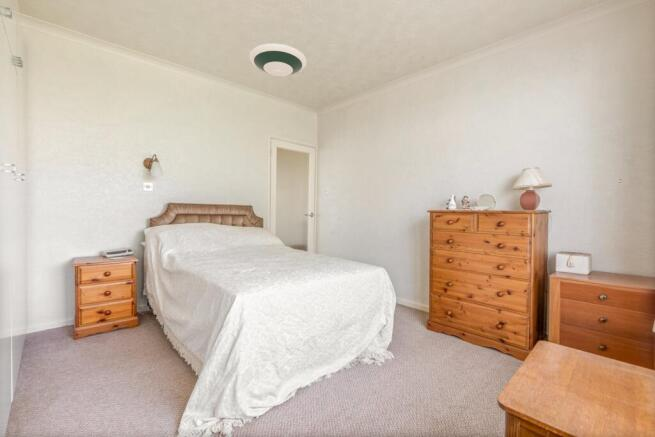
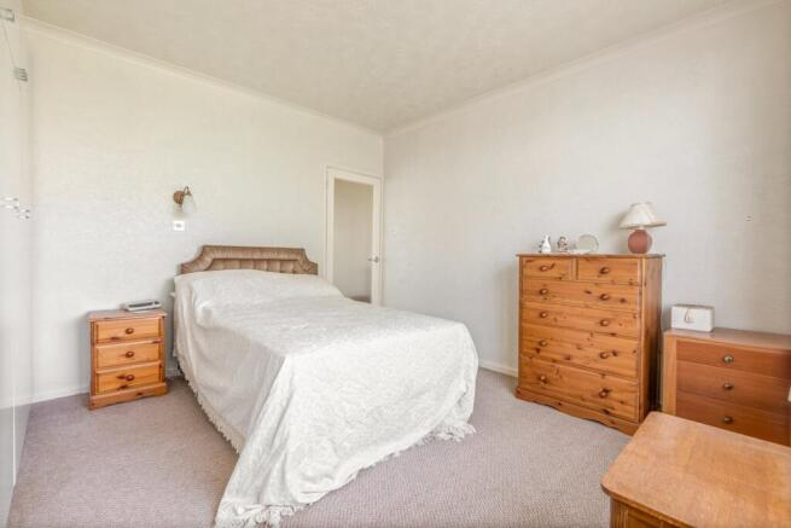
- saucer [248,43,308,77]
